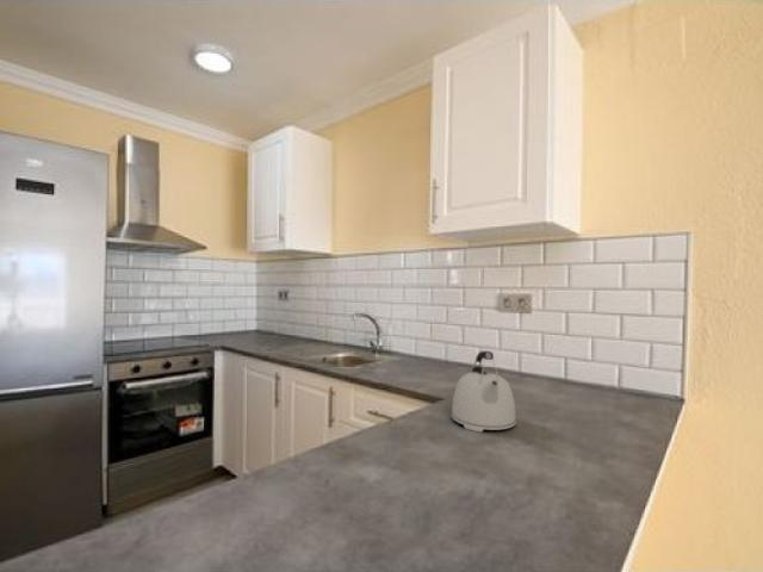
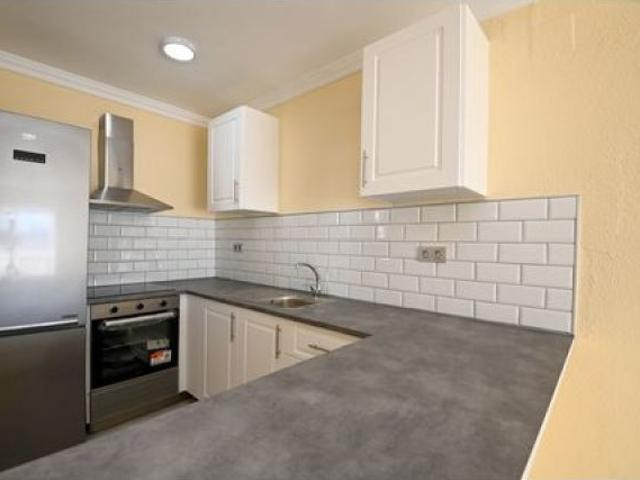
- kettle [451,349,517,434]
